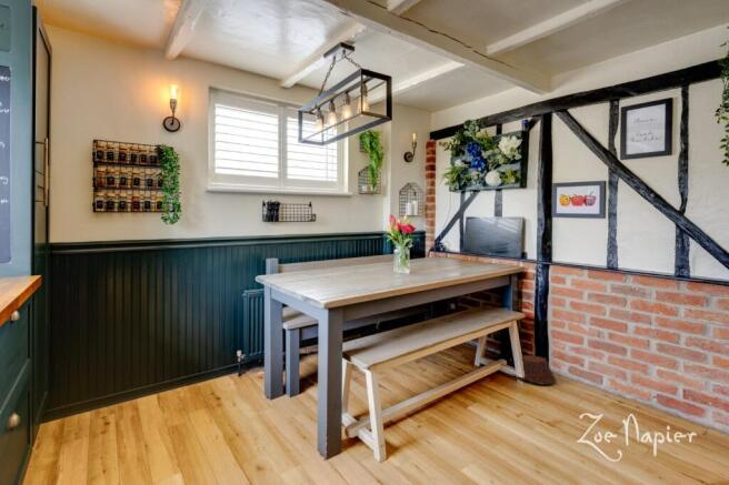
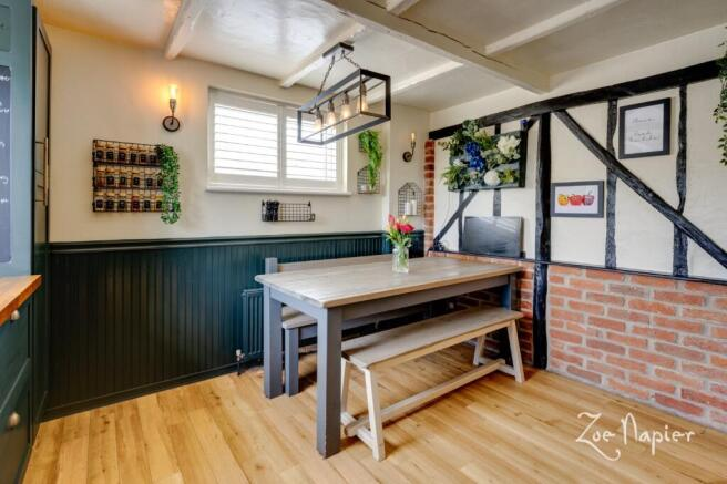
- woven basket [512,354,557,386]
